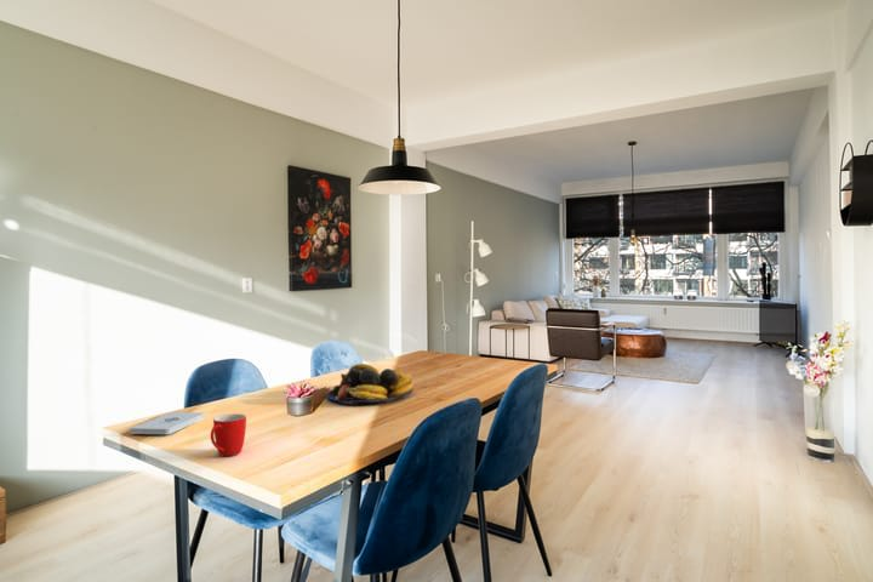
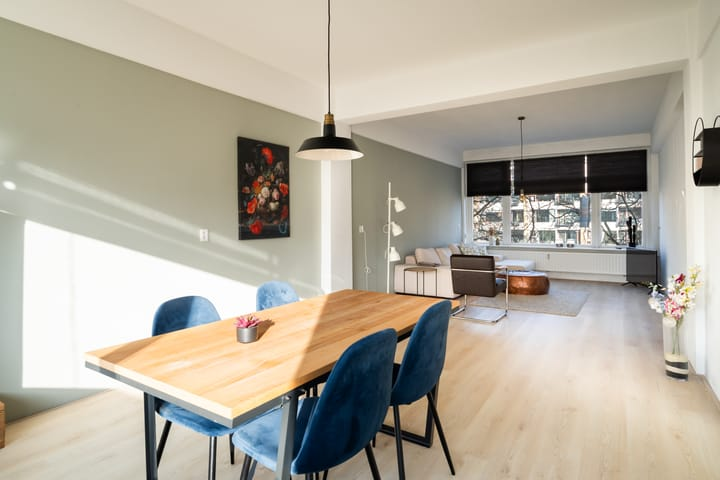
- fruit bowl [325,363,415,404]
- notepad [129,411,206,435]
- mug [210,412,247,457]
